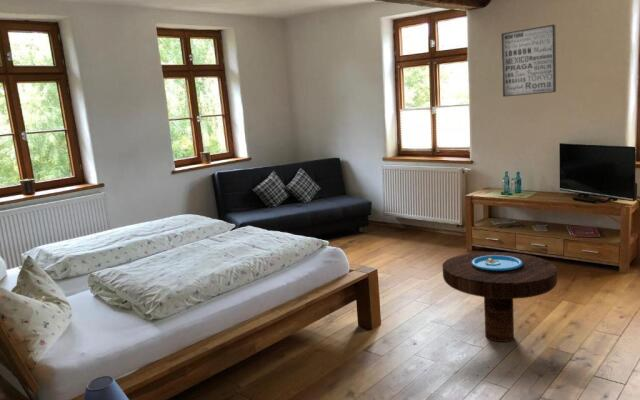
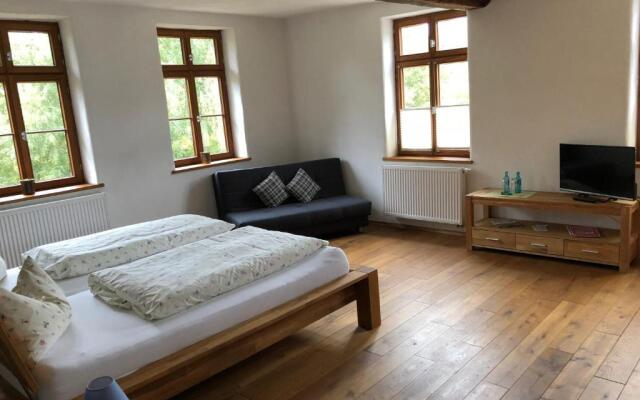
- wall art [501,24,557,98]
- side table [441,251,558,343]
